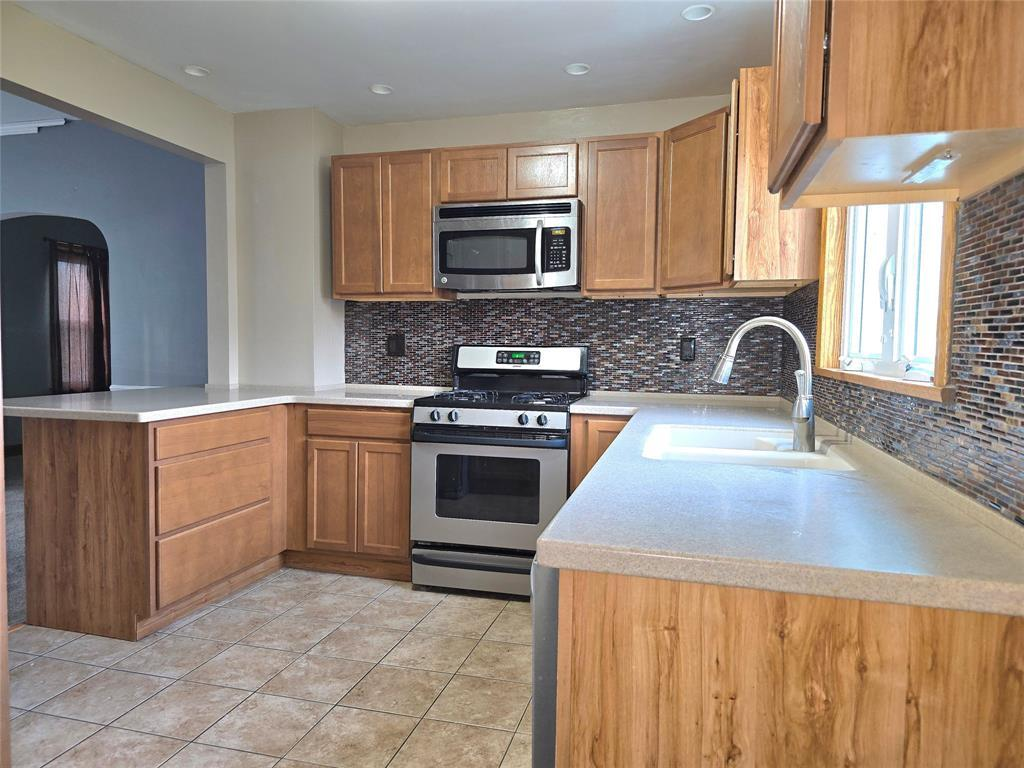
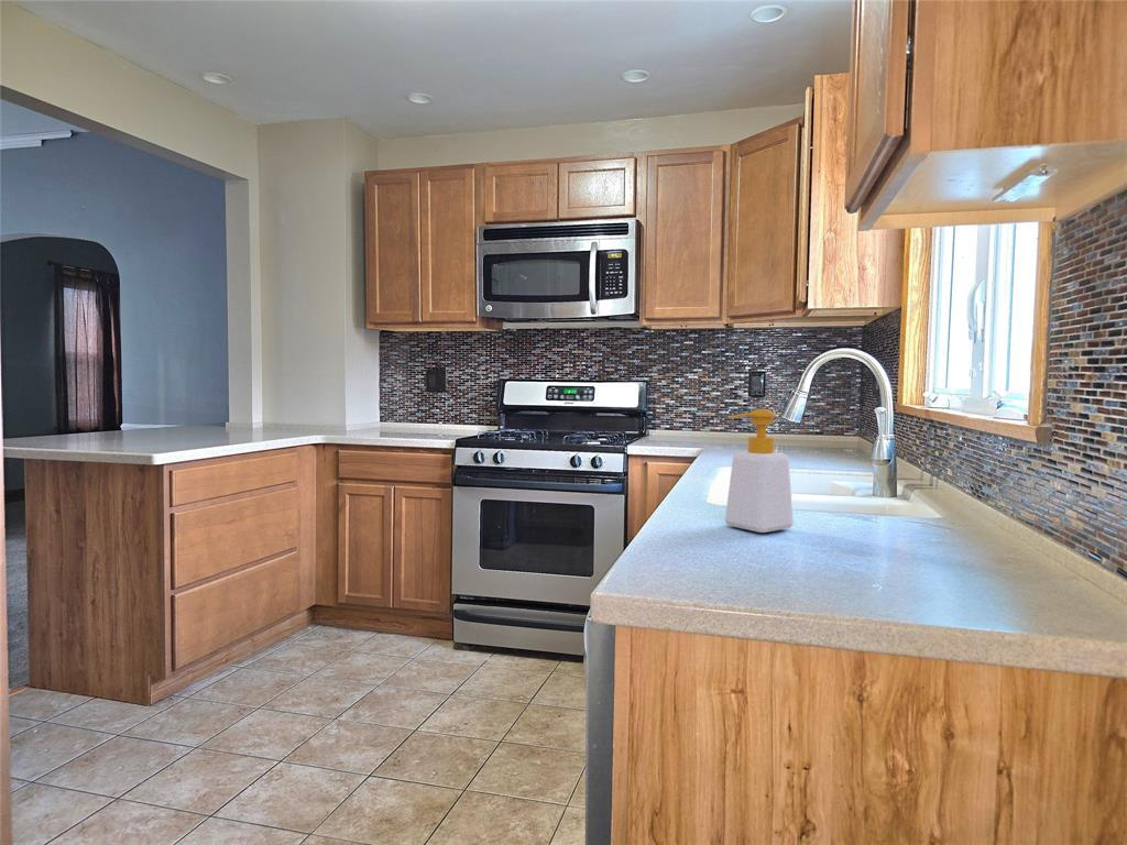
+ soap bottle [724,408,795,534]
